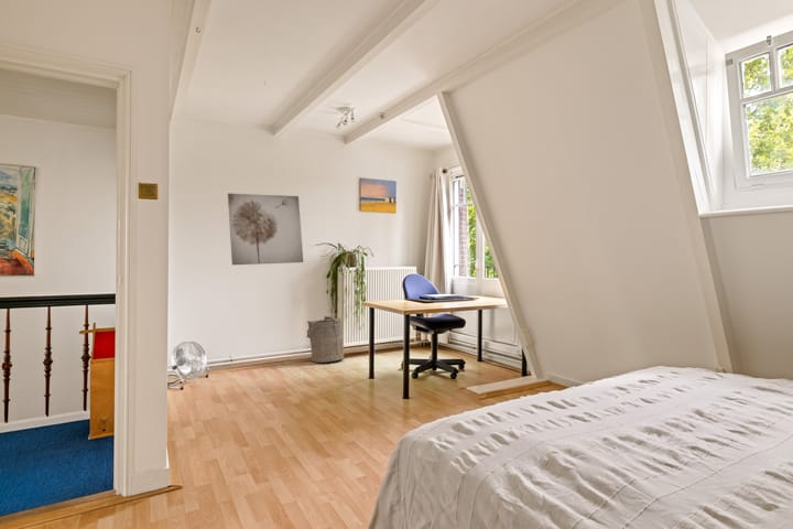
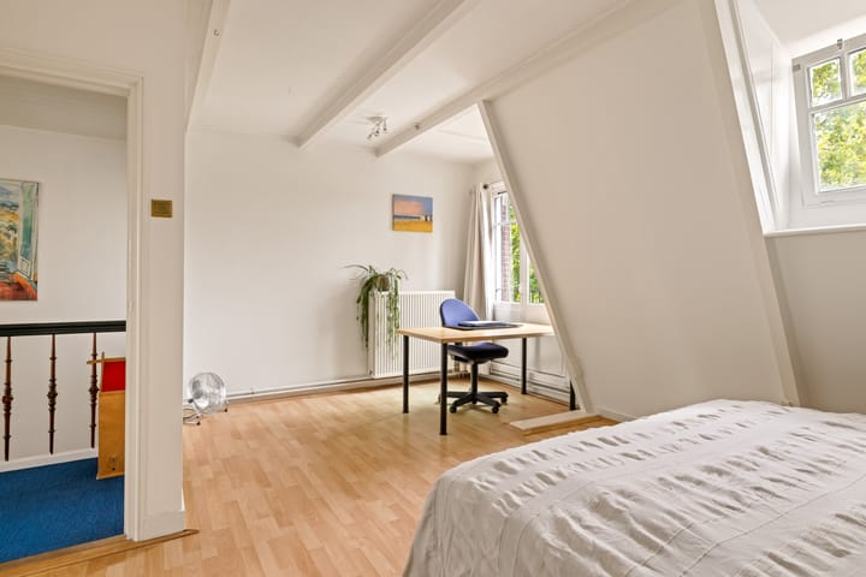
- wall art [227,192,304,266]
- laundry hamper [305,315,345,364]
